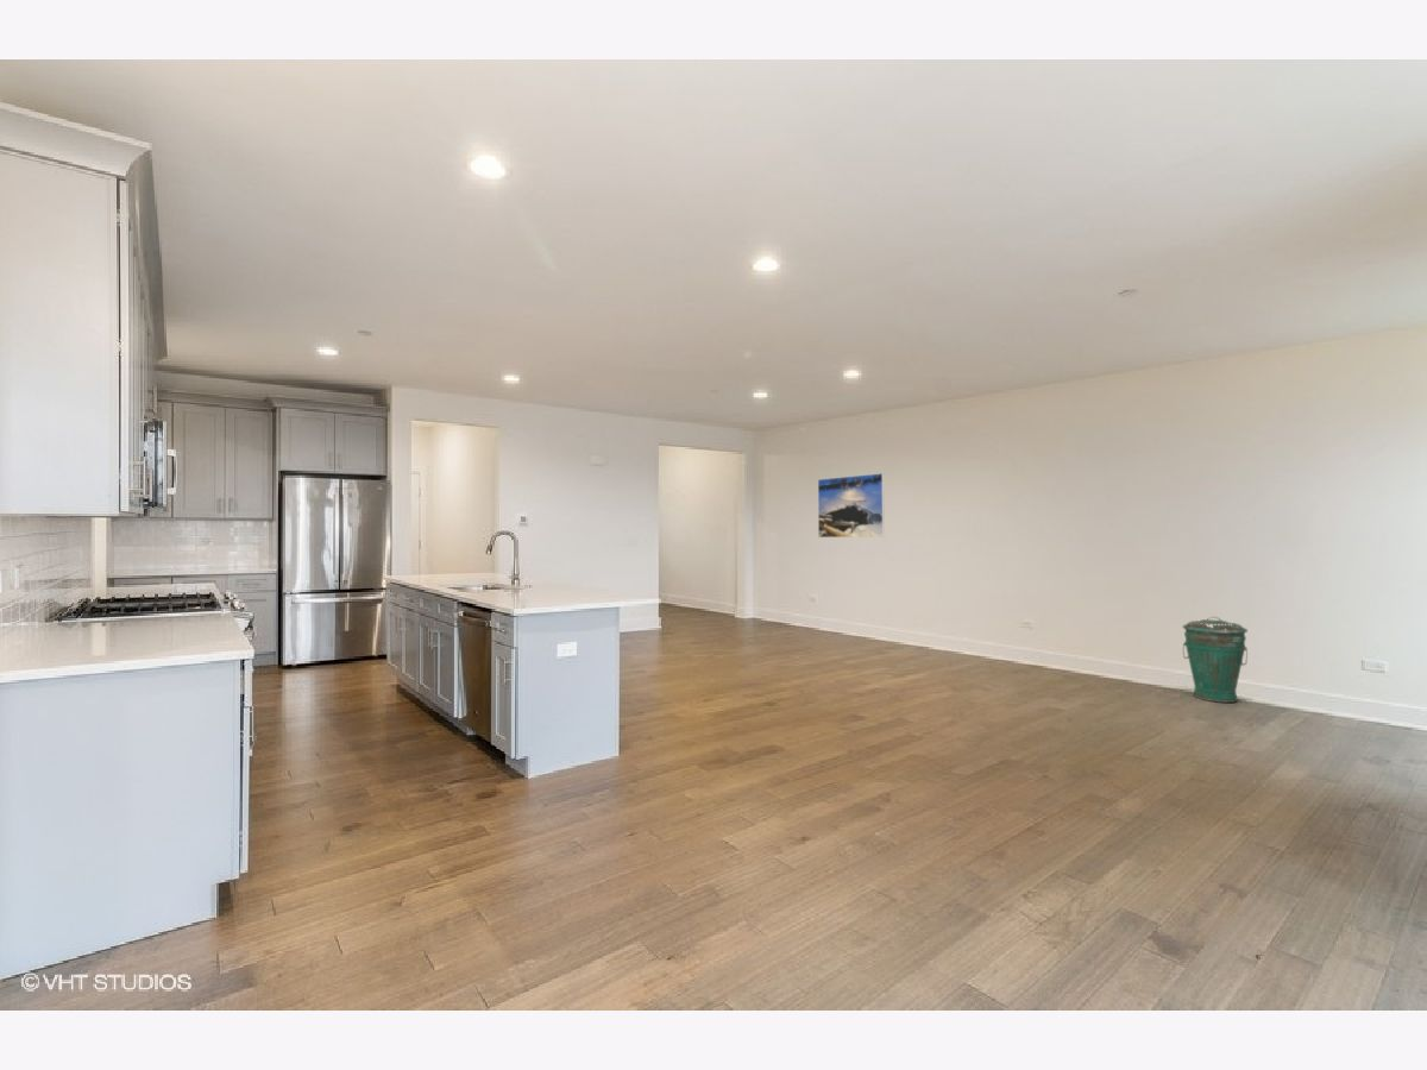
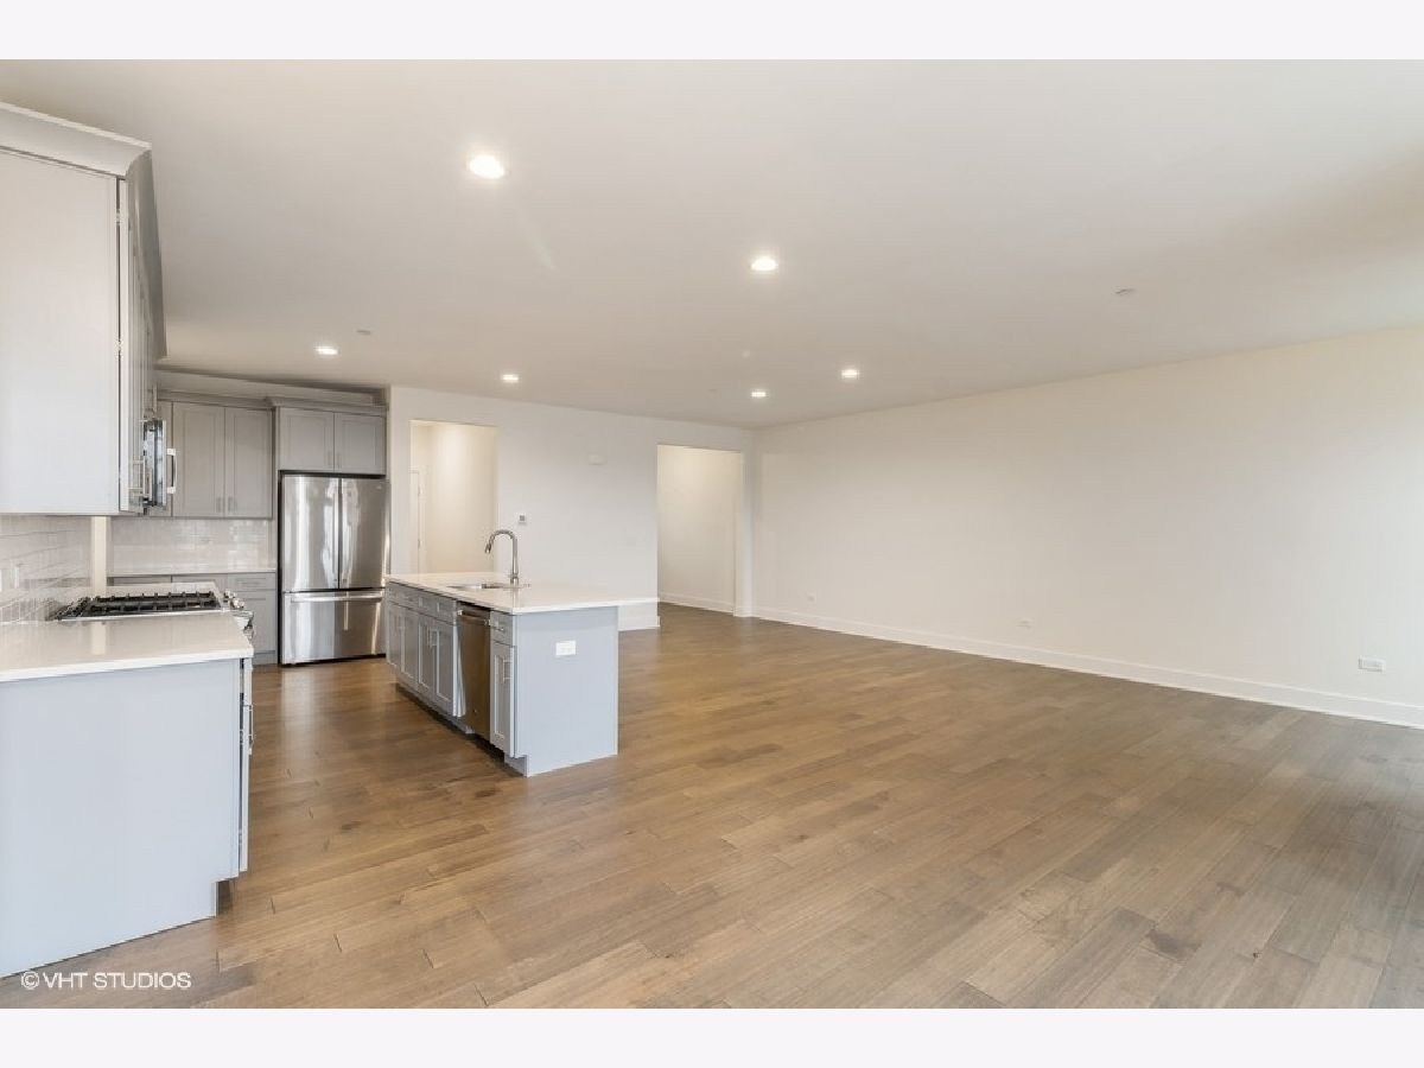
- trash can [1182,616,1249,704]
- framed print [817,472,886,539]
